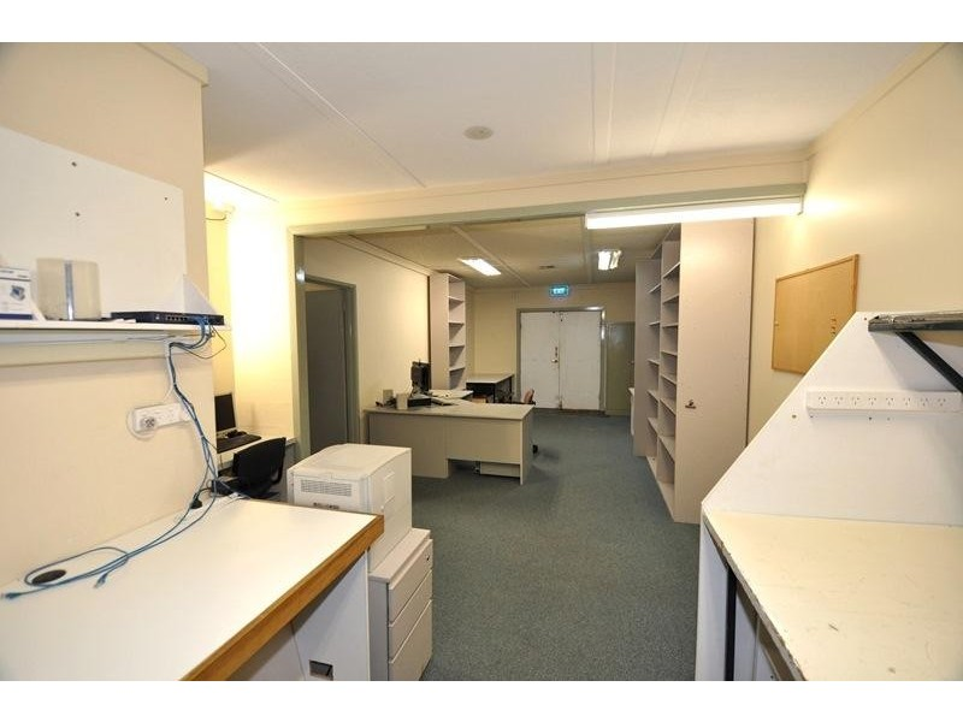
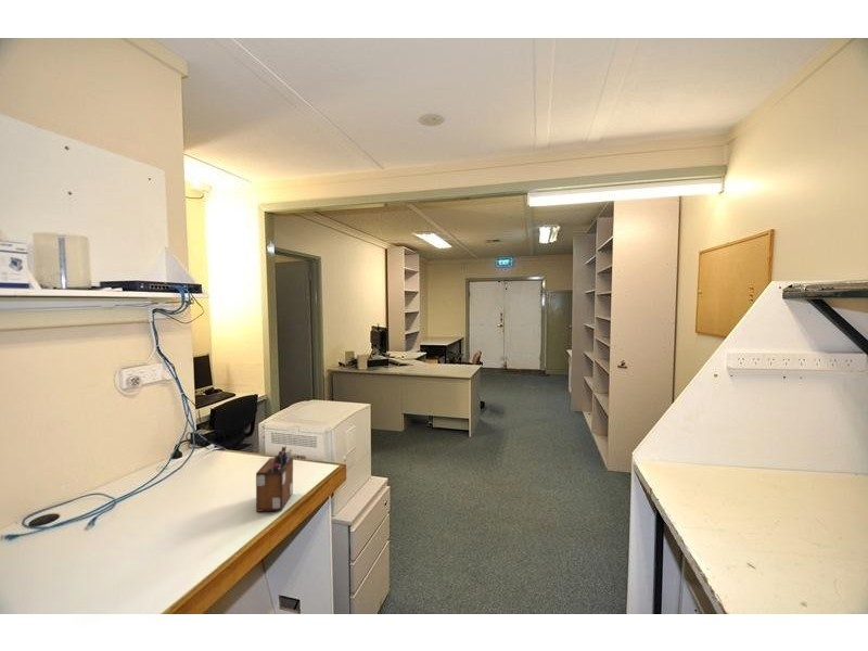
+ desk organizer [255,444,294,513]
